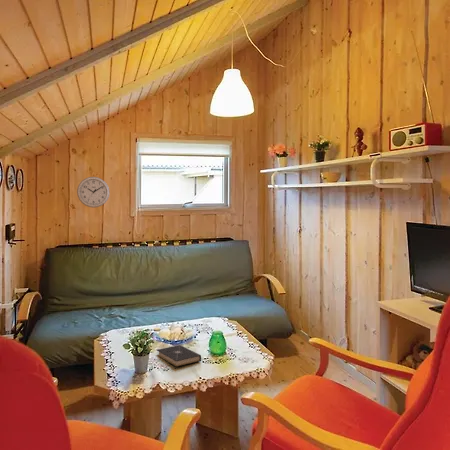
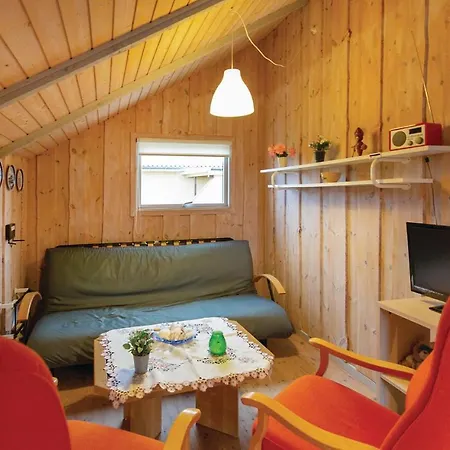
- book [156,344,202,368]
- wall clock [76,176,110,209]
